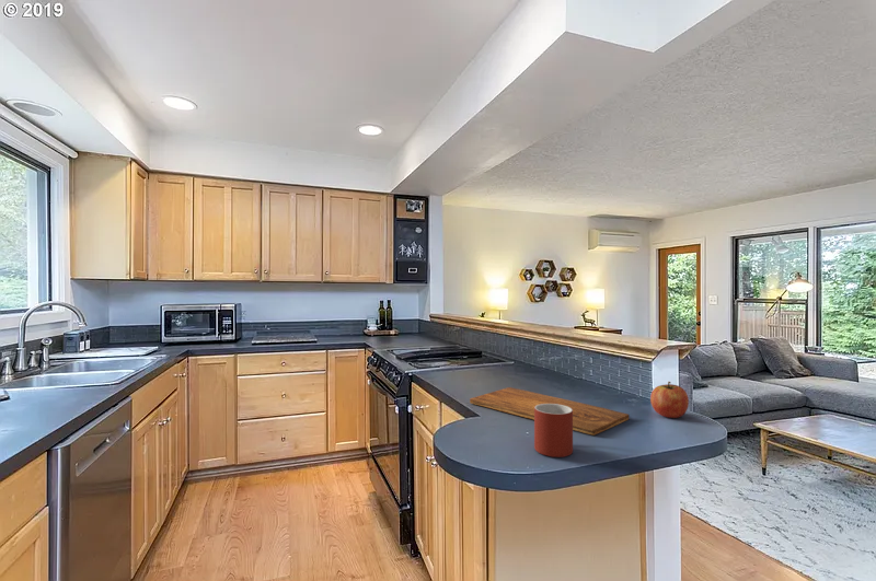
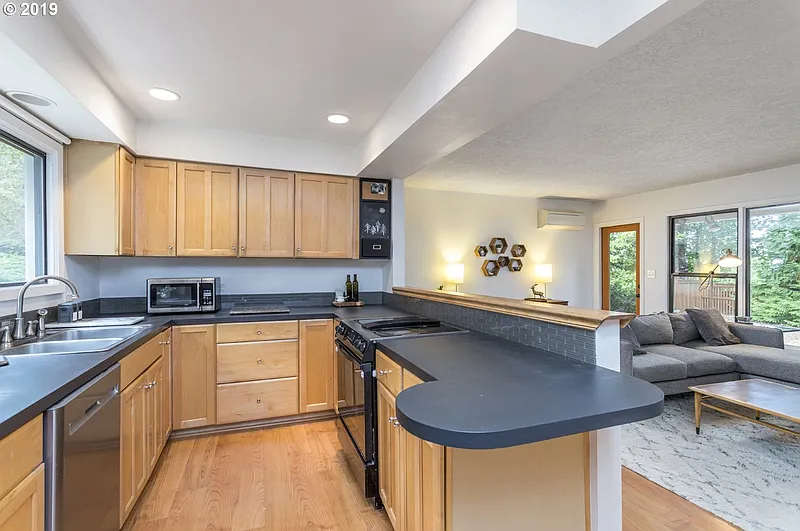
- cutting board [469,386,630,437]
- mug [533,404,574,458]
- fruit [649,381,690,419]
